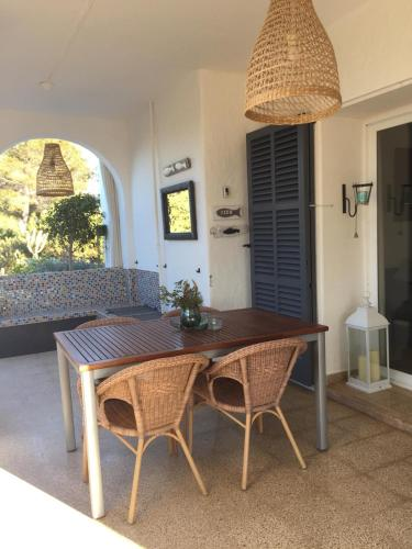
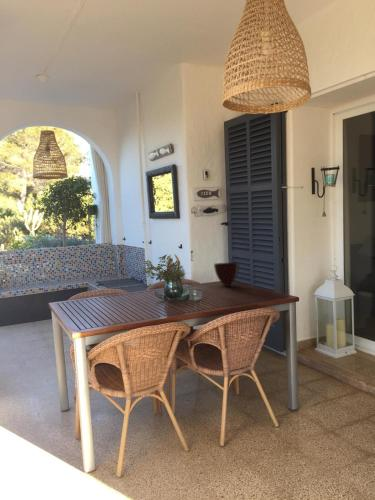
+ bowl [213,262,240,288]
